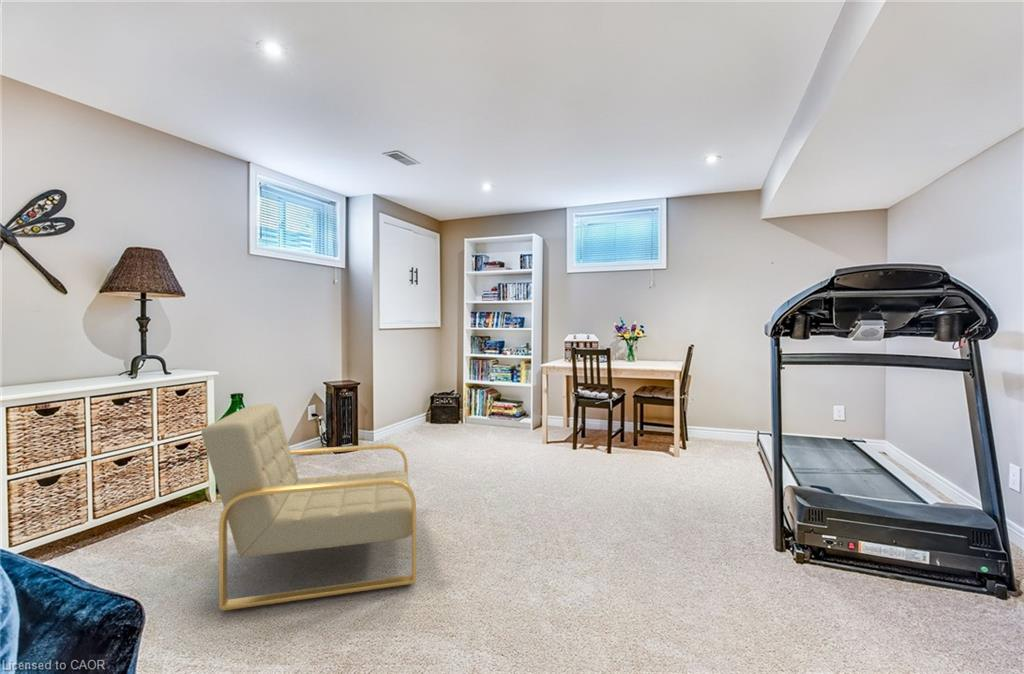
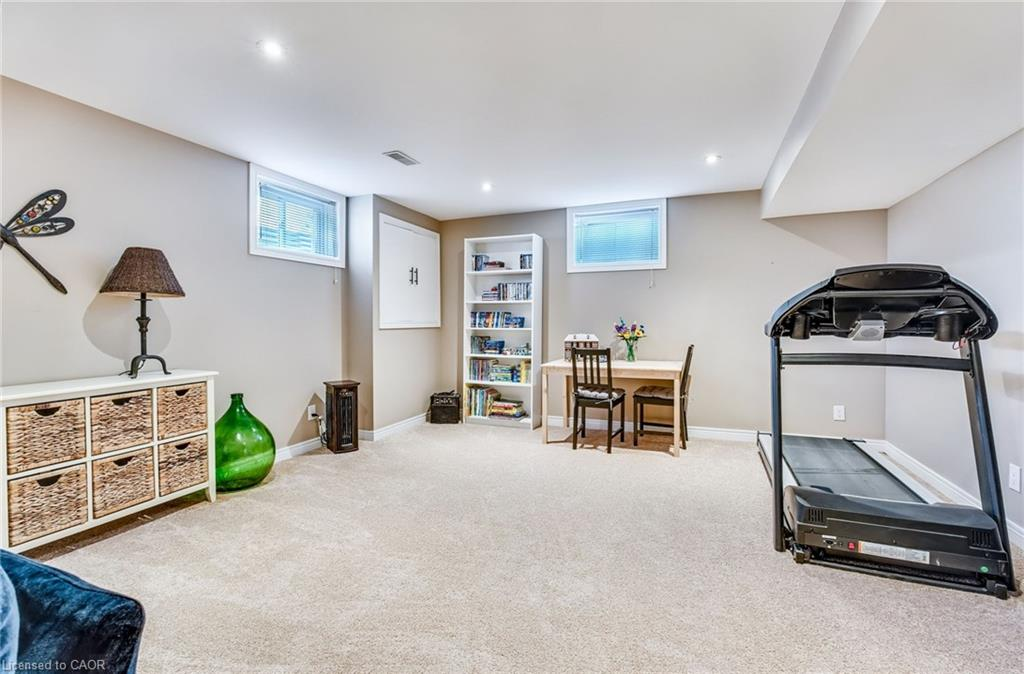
- armchair [200,403,417,611]
